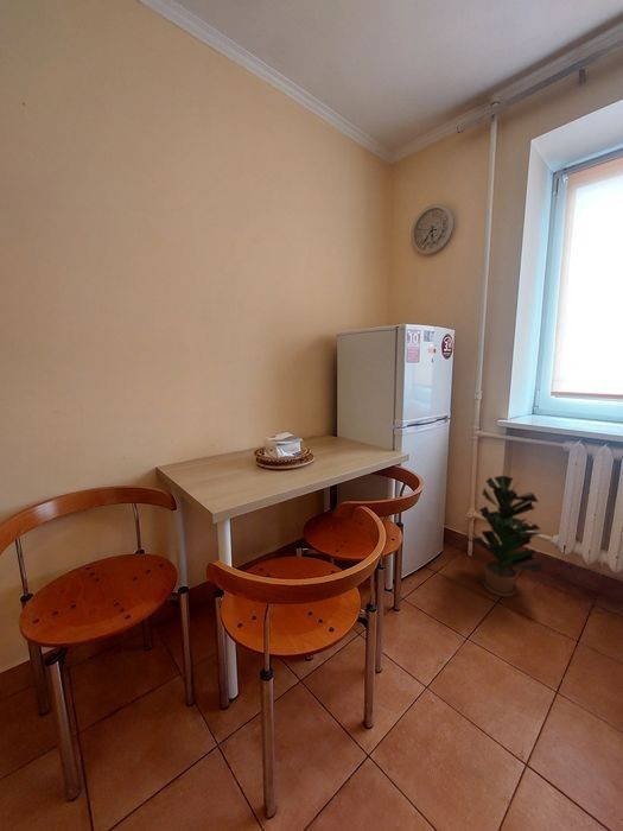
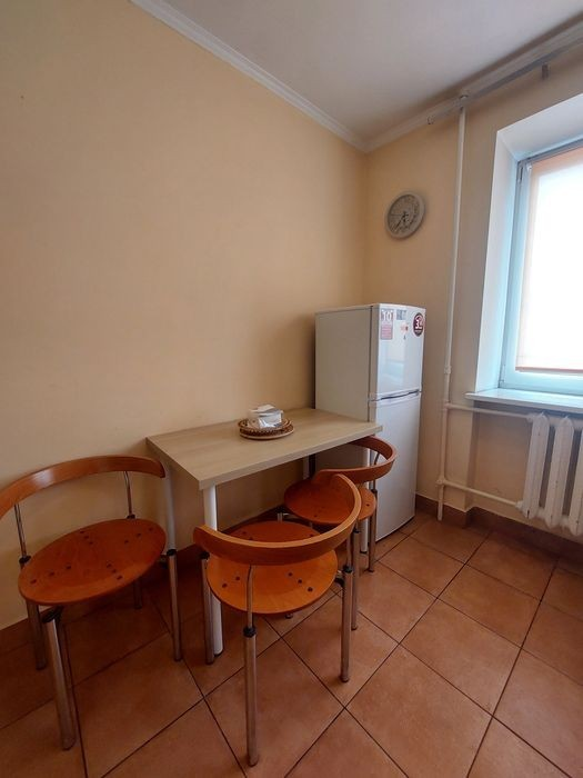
- potted plant [464,475,545,597]
